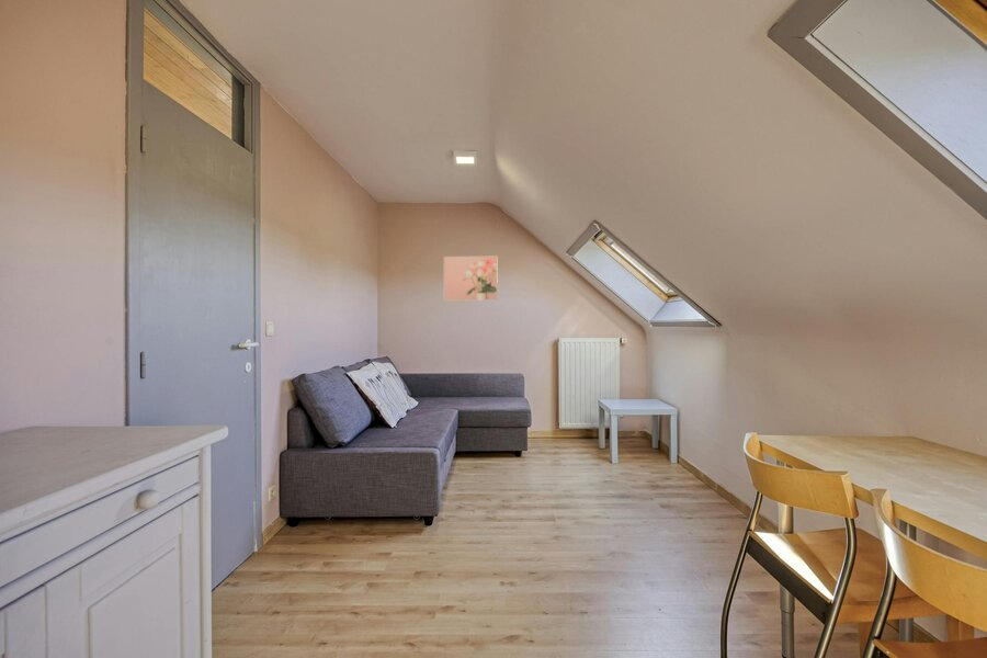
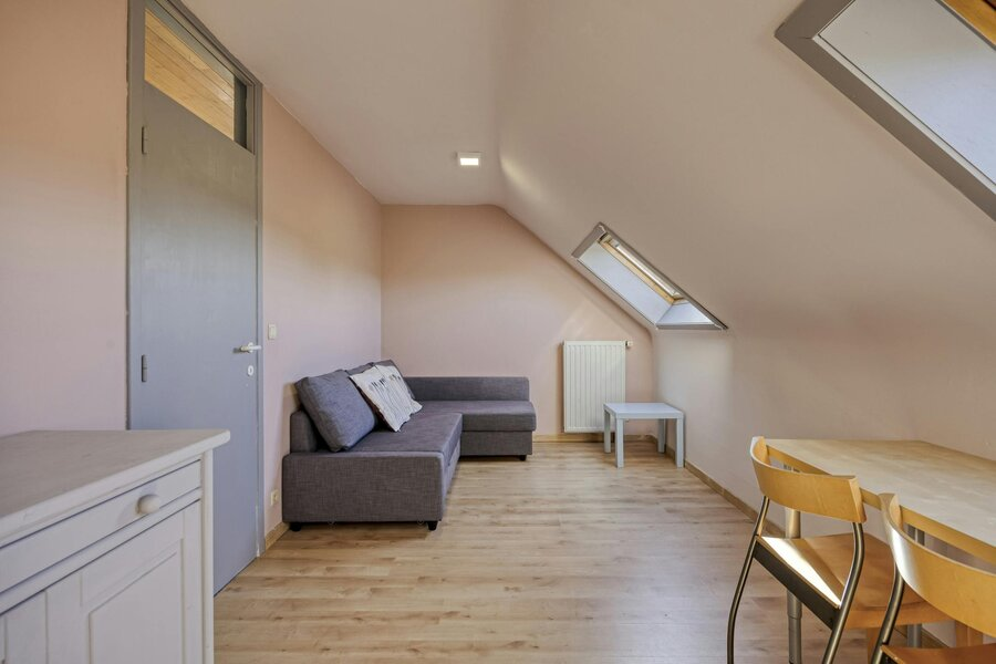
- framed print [443,256,499,302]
